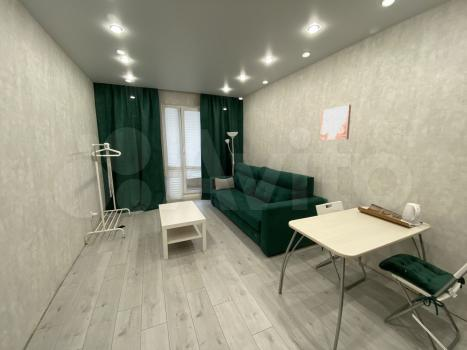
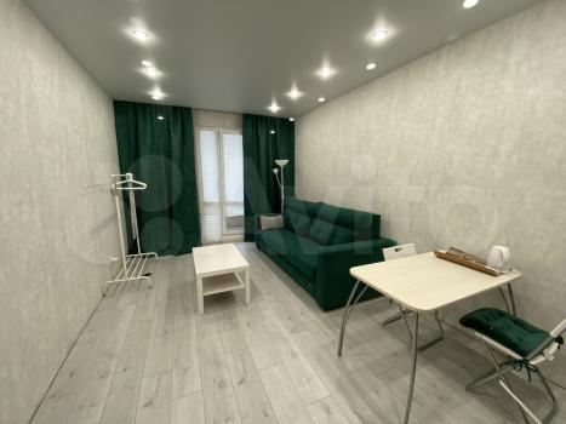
- wall art [319,104,352,142]
